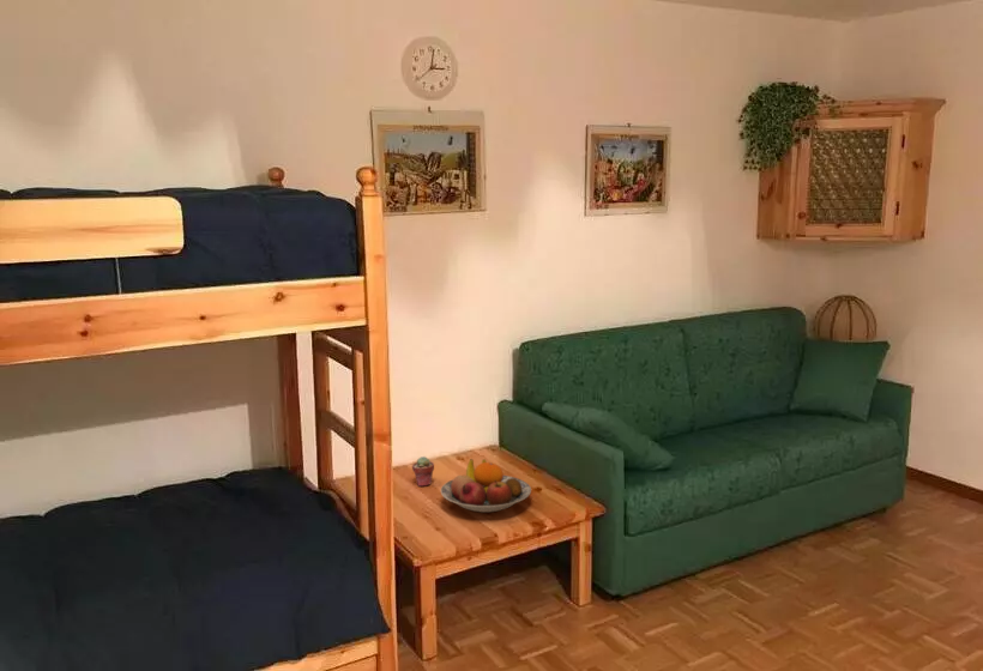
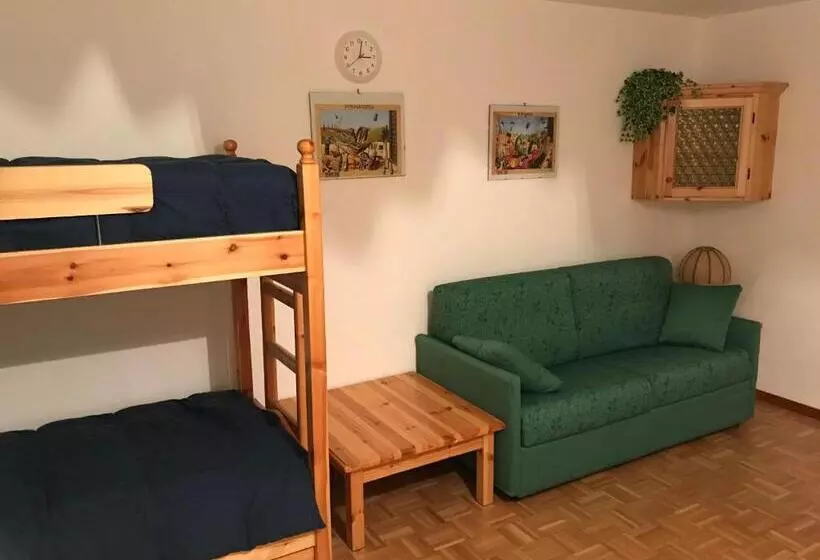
- fruit bowl [440,458,532,514]
- potted succulent [411,455,435,488]
